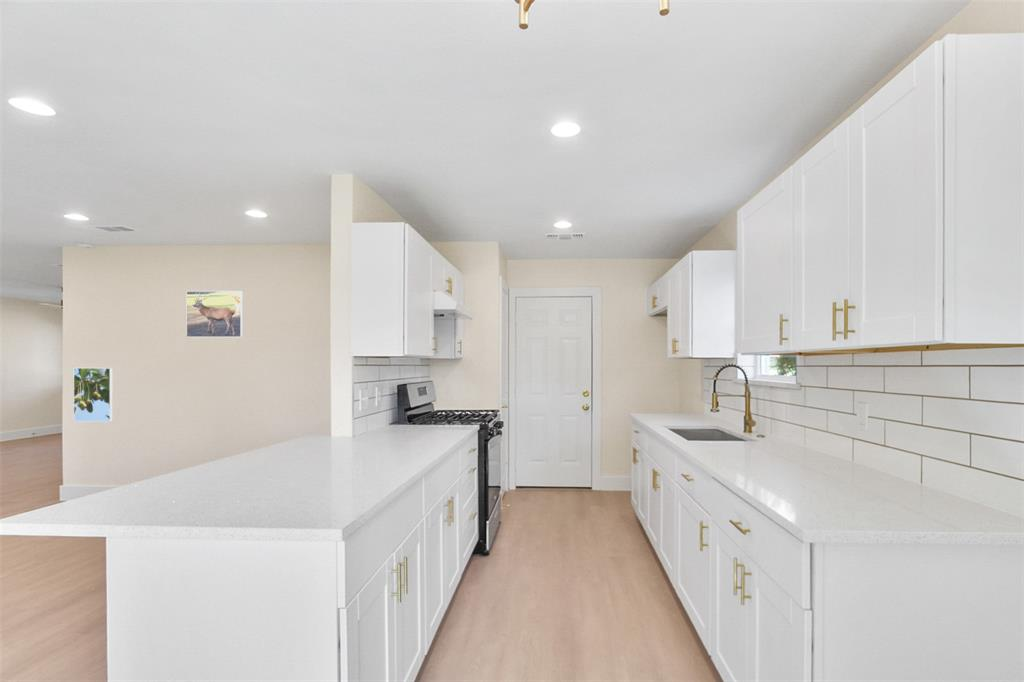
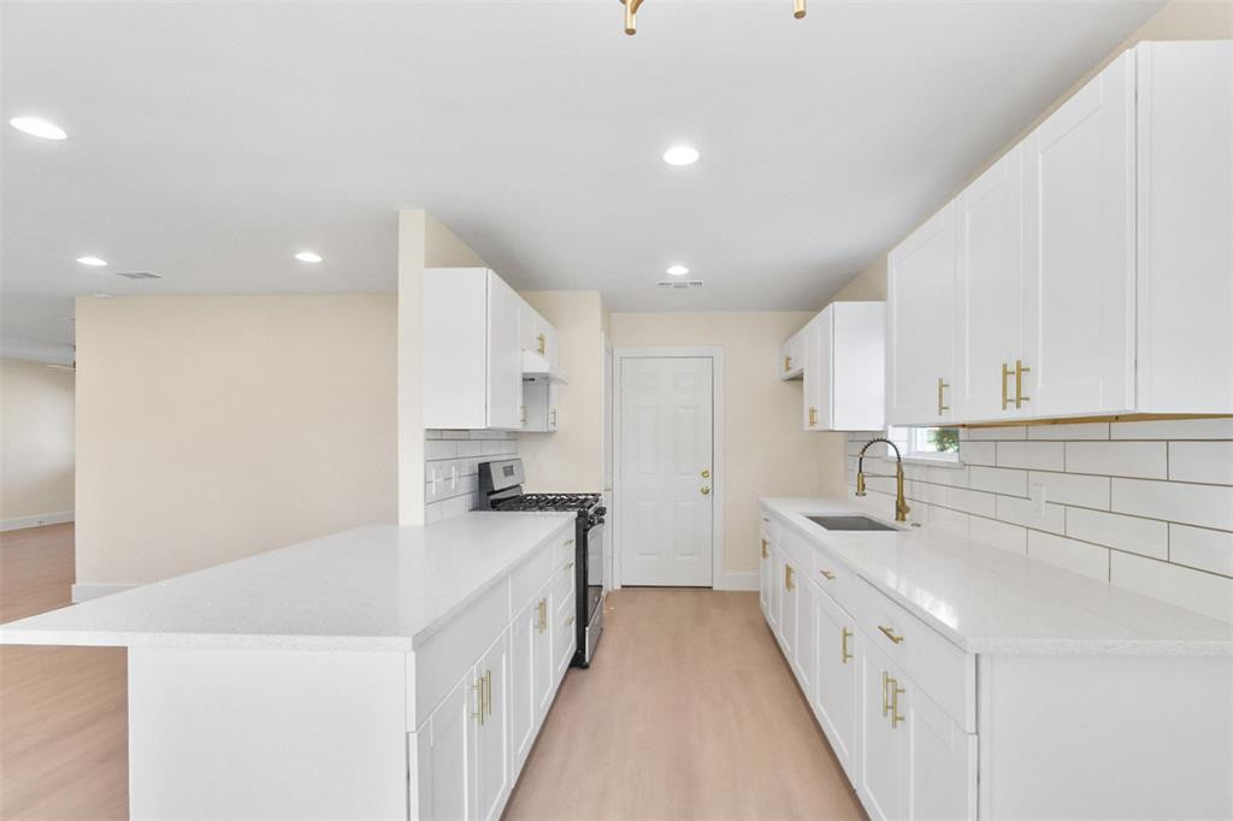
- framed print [73,367,114,423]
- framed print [185,290,244,338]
